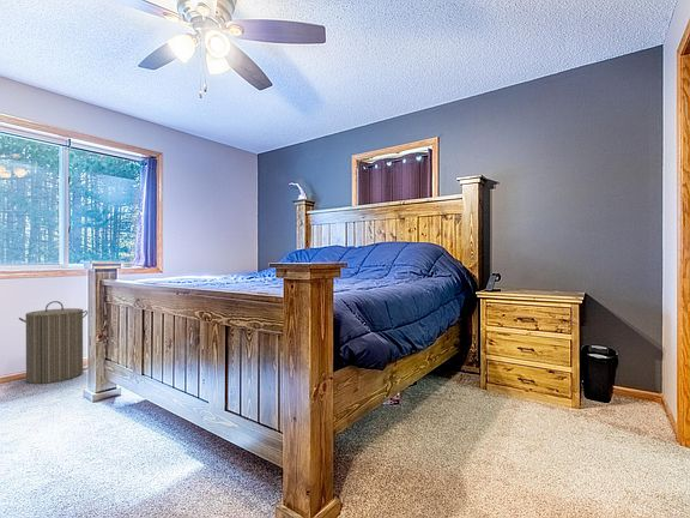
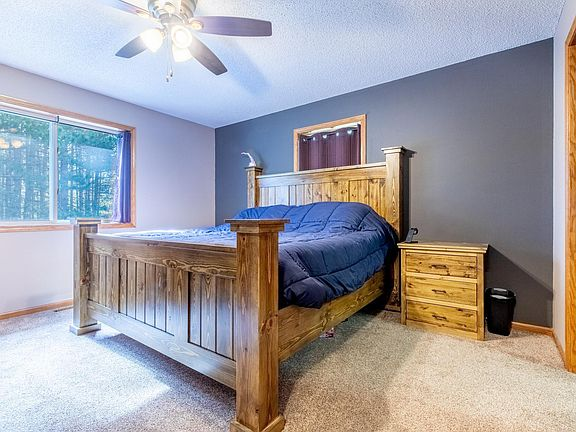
- laundry hamper [18,300,89,385]
